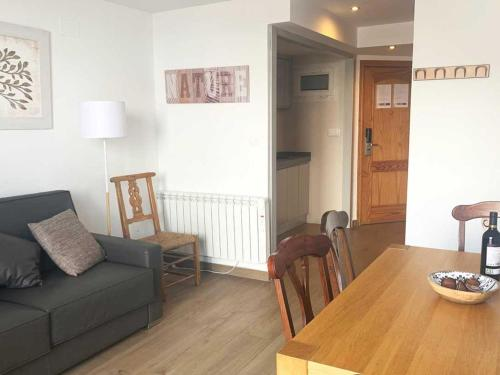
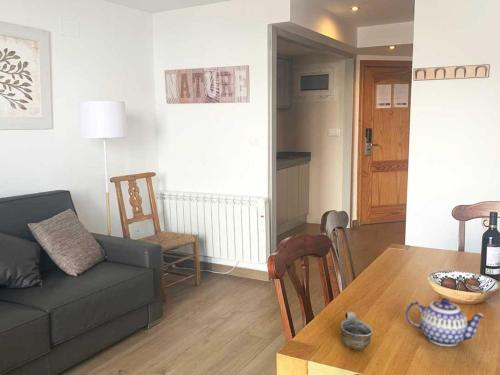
+ teapot [405,297,485,347]
+ cup [339,310,374,352]
